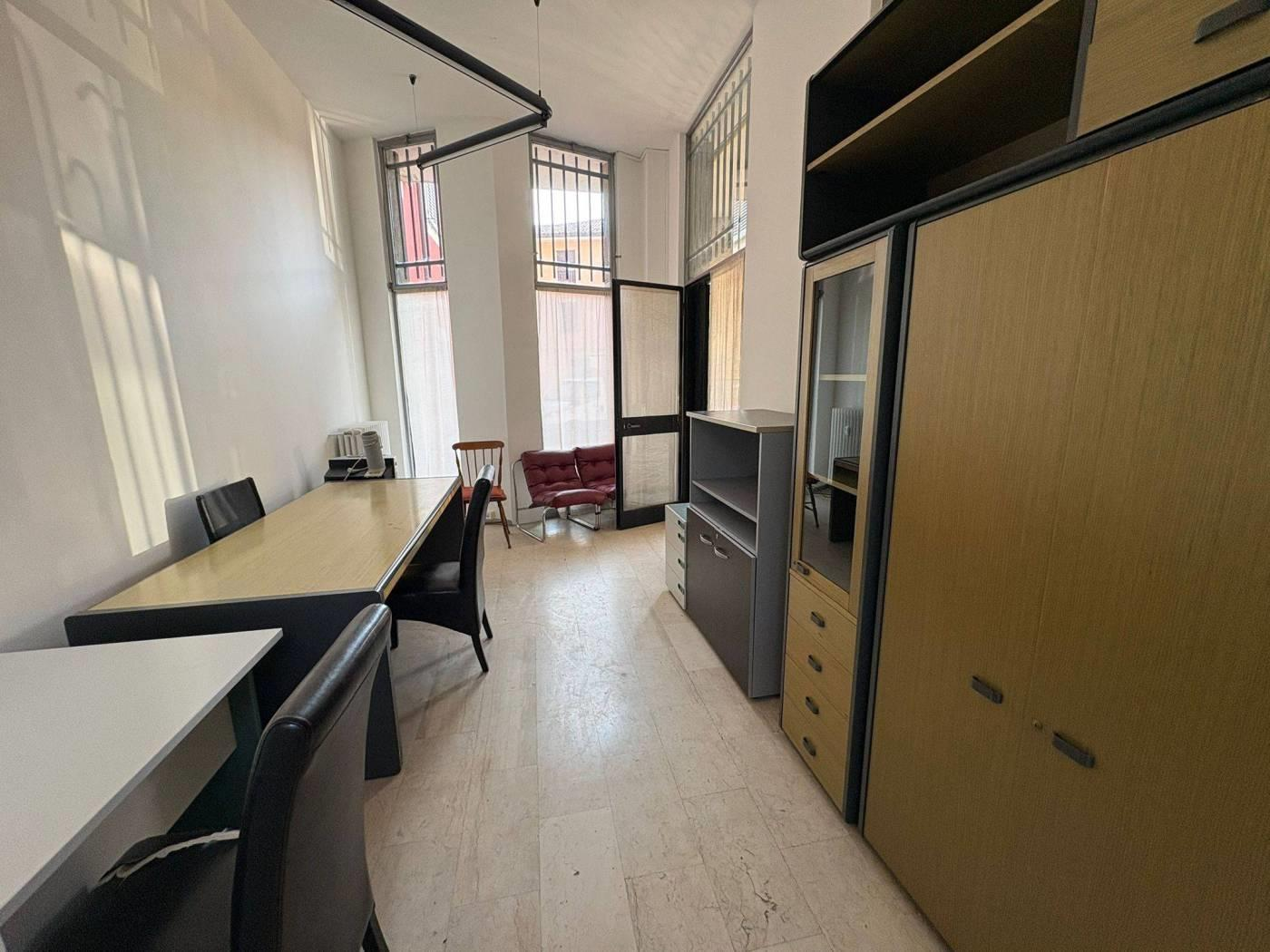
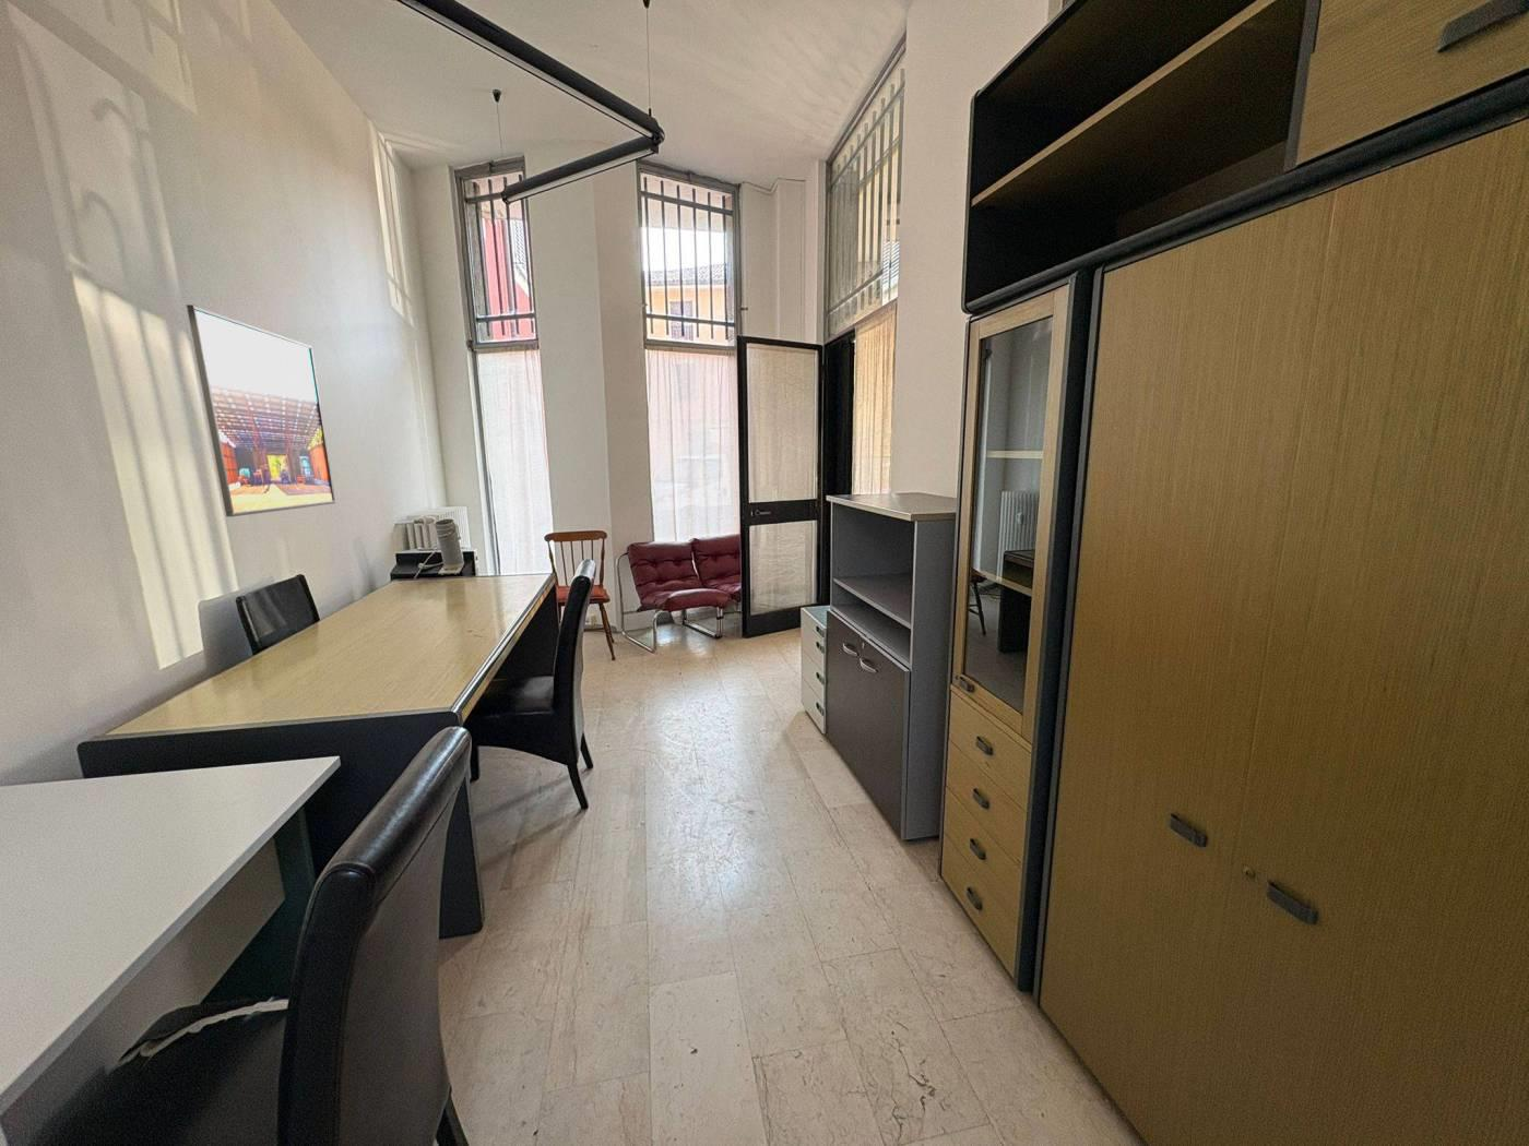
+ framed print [185,303,336,518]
